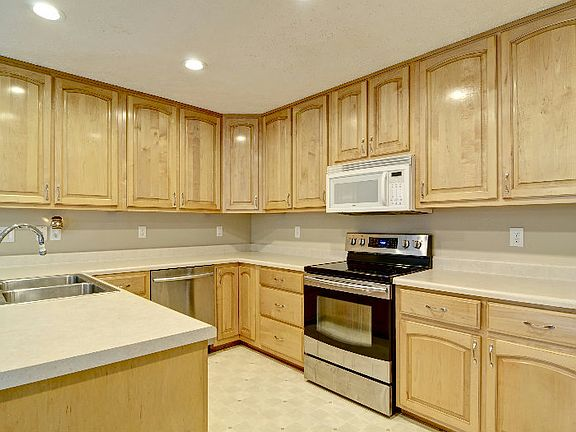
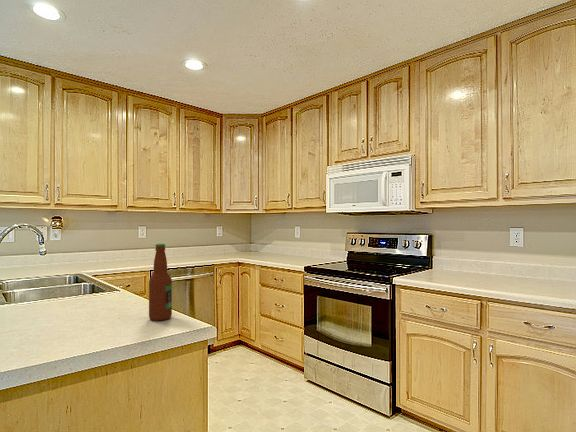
+ bottle [148,243,173,322]
